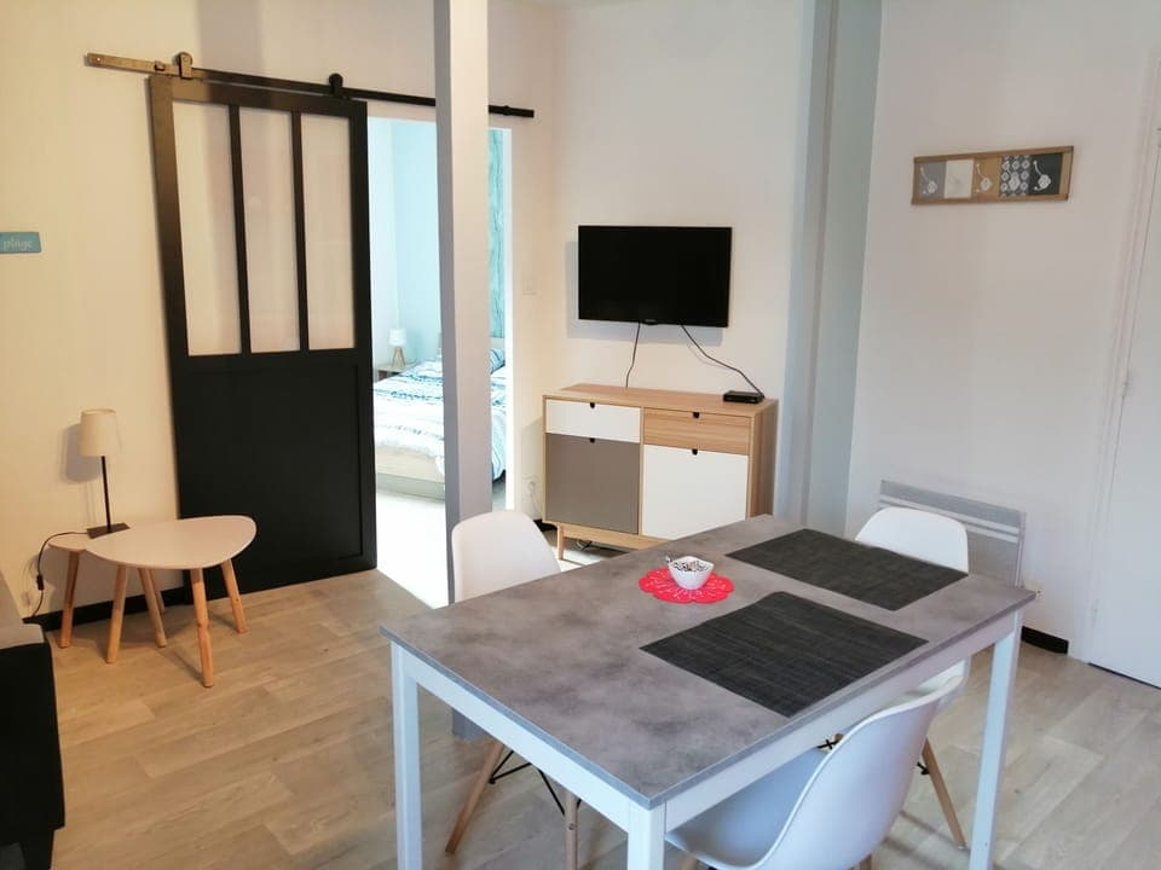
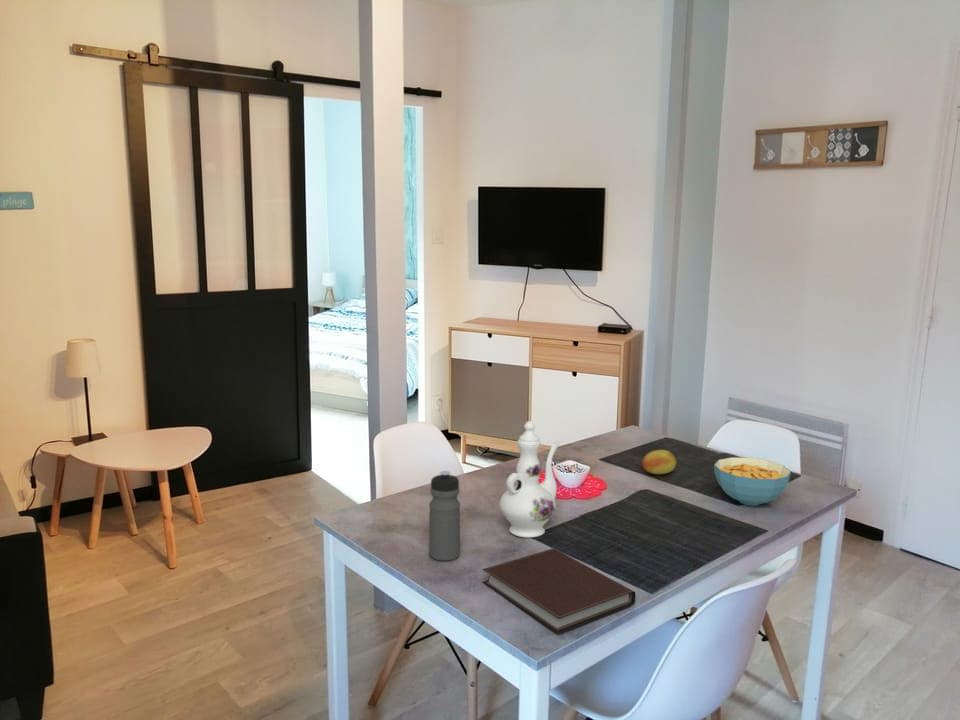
+ fruit [641,449,677,475]
+ water bottle [428,470,461,562]
+ cereal bowl [713,456,792,507]
+ chinaware [499,420,561,538]
+ notebook [481,548,636,634]
